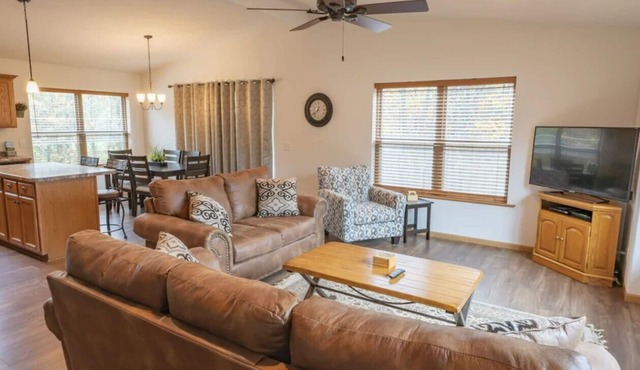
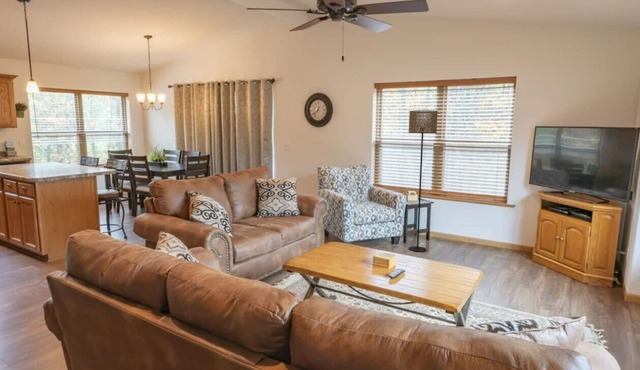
+ floor lamp [408,109,439,253]
